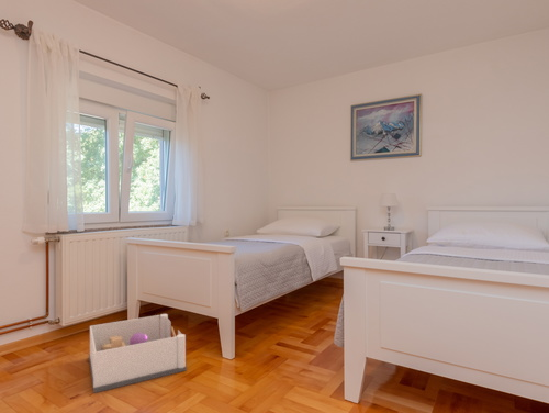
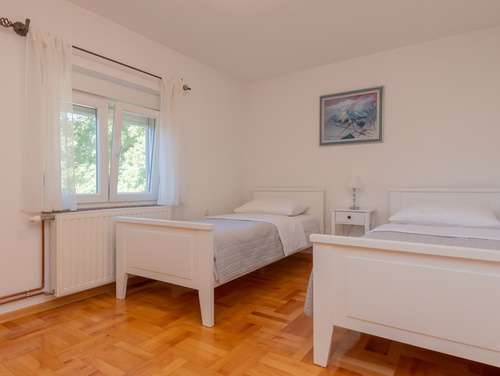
- storage bin [88,313,188,394]
